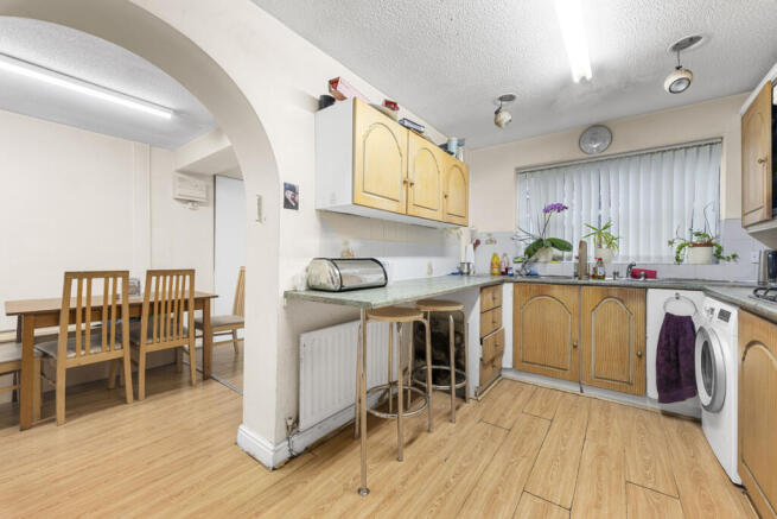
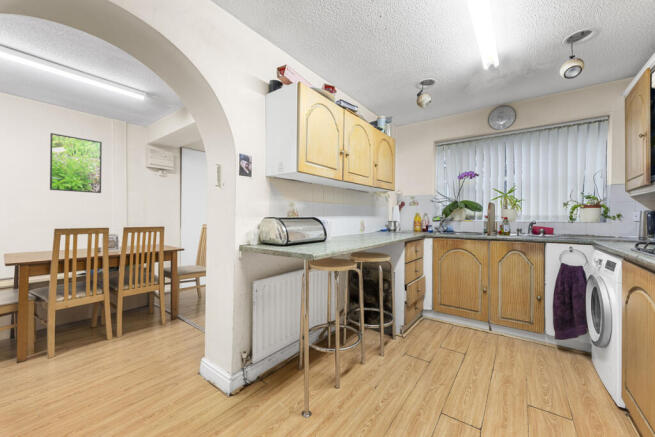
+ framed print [49,132,103,194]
